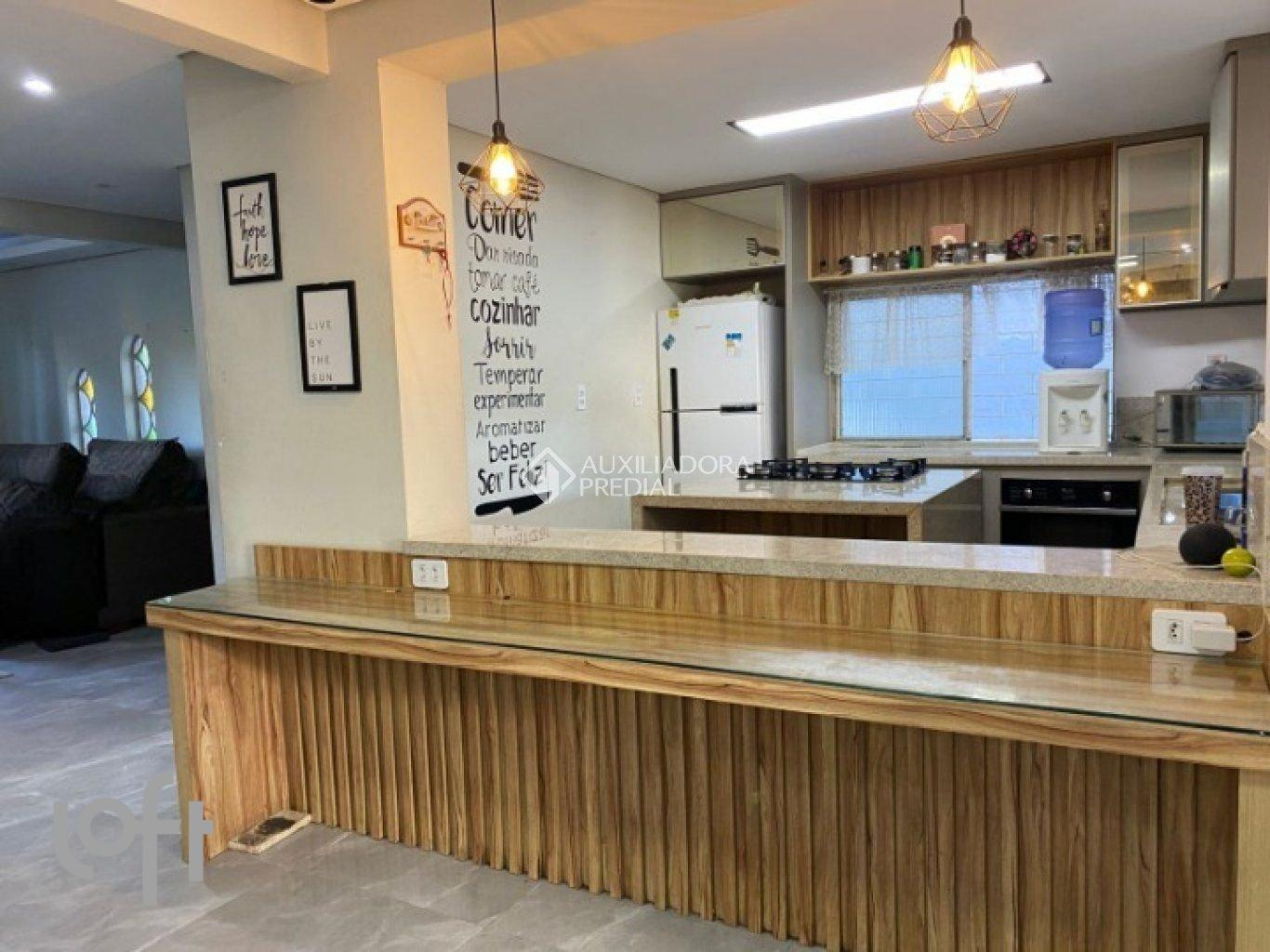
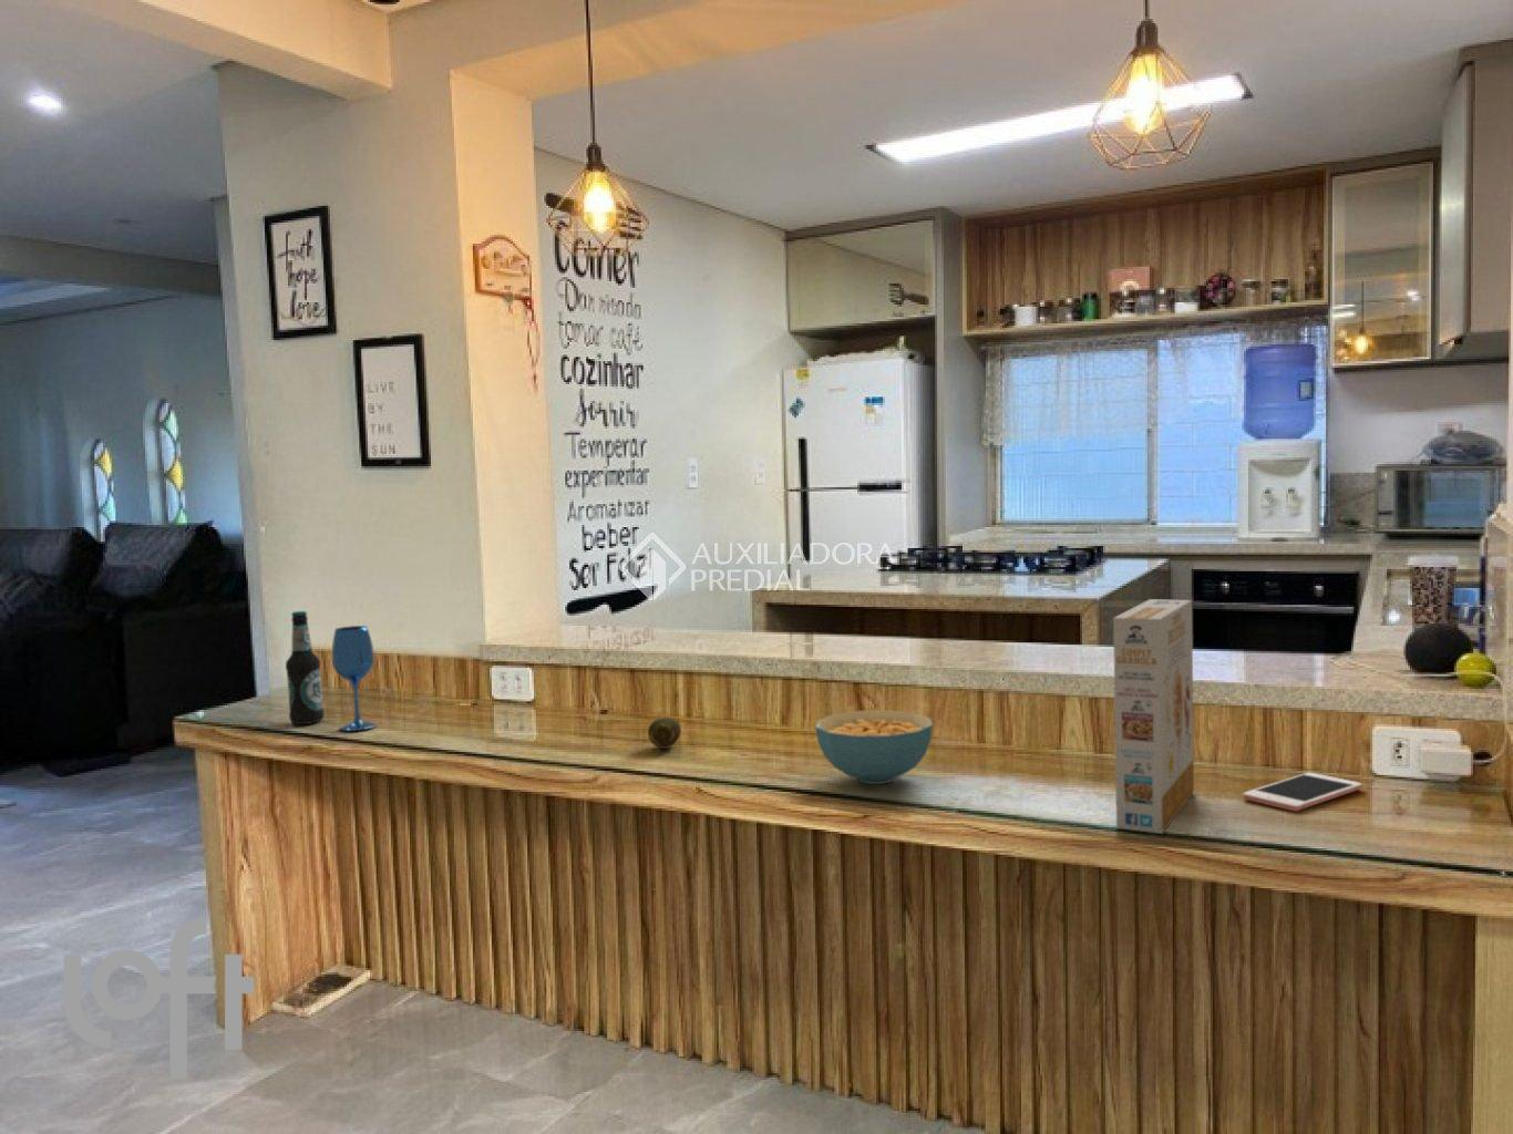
+ wineglass [331,624,376,733]
+ bottle [285,610,324,725]
+ cereal box [1112,598,1195,835]
+ cell phone [1241,772,1363,811]
+ cereal bowl [814,709,934,785]
+ fruit [647,717,683,749]
